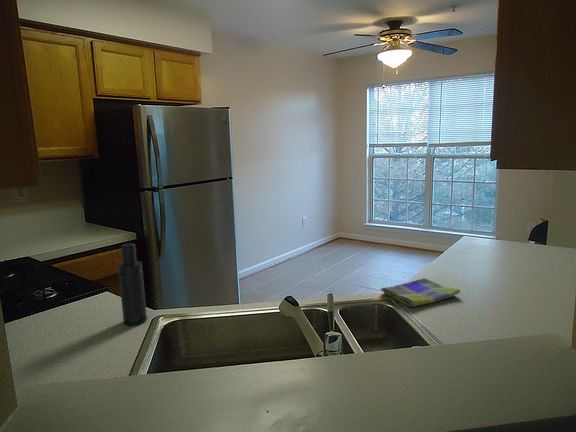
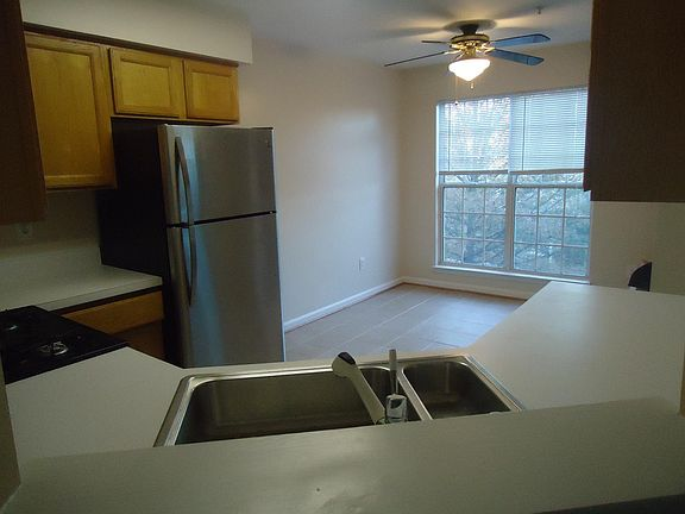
- atomizer [117,242,148,327]
- dish towel [379,277,461,308]
